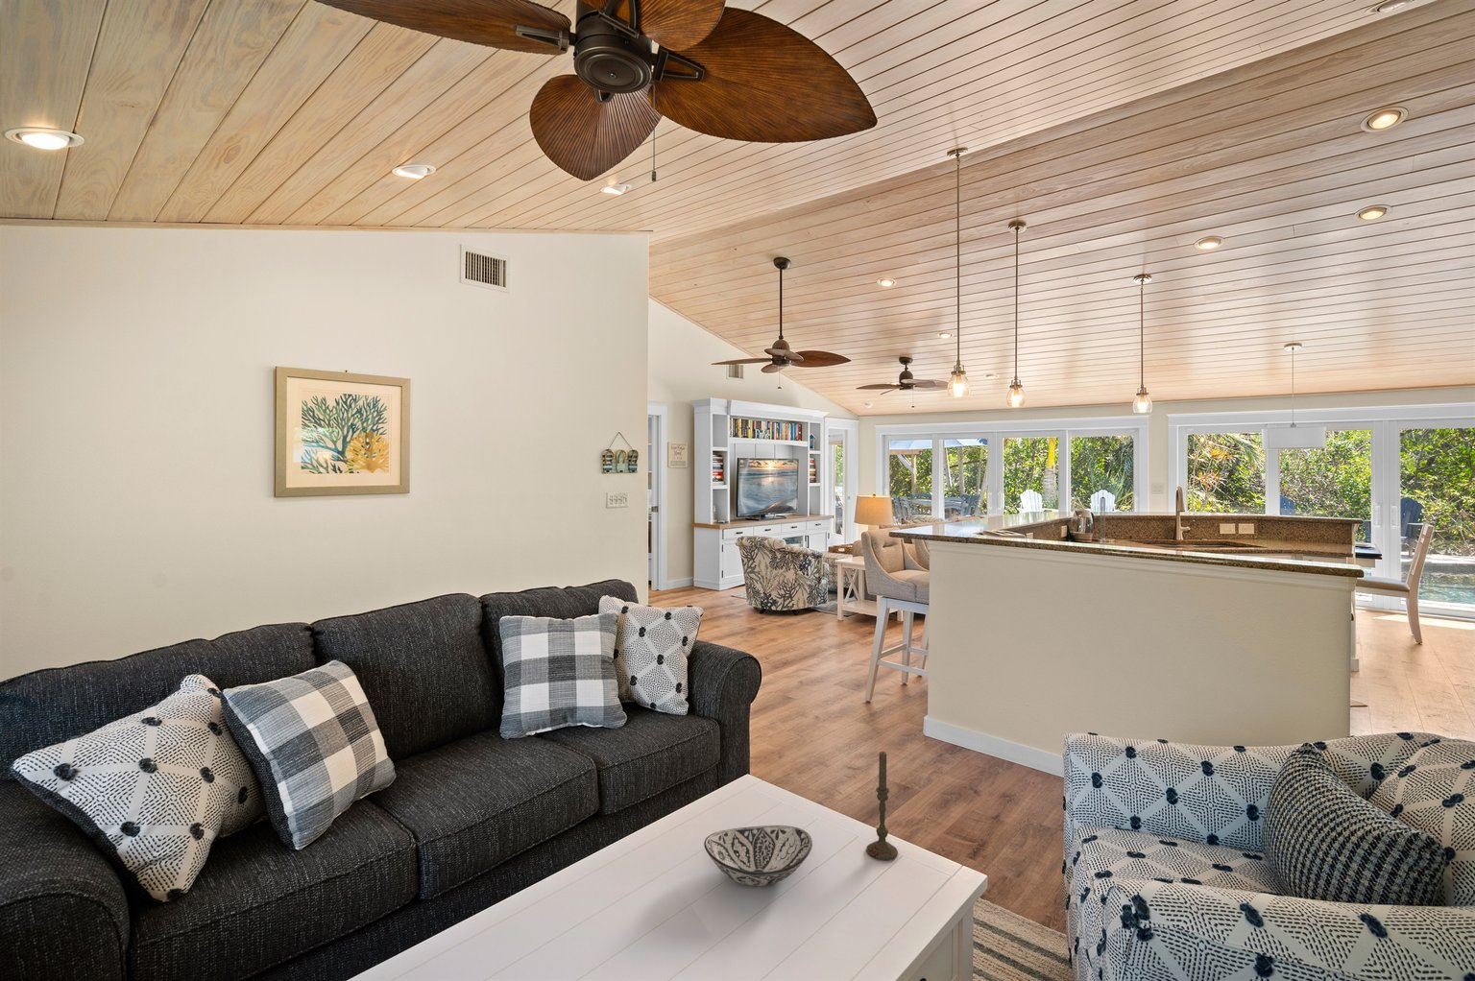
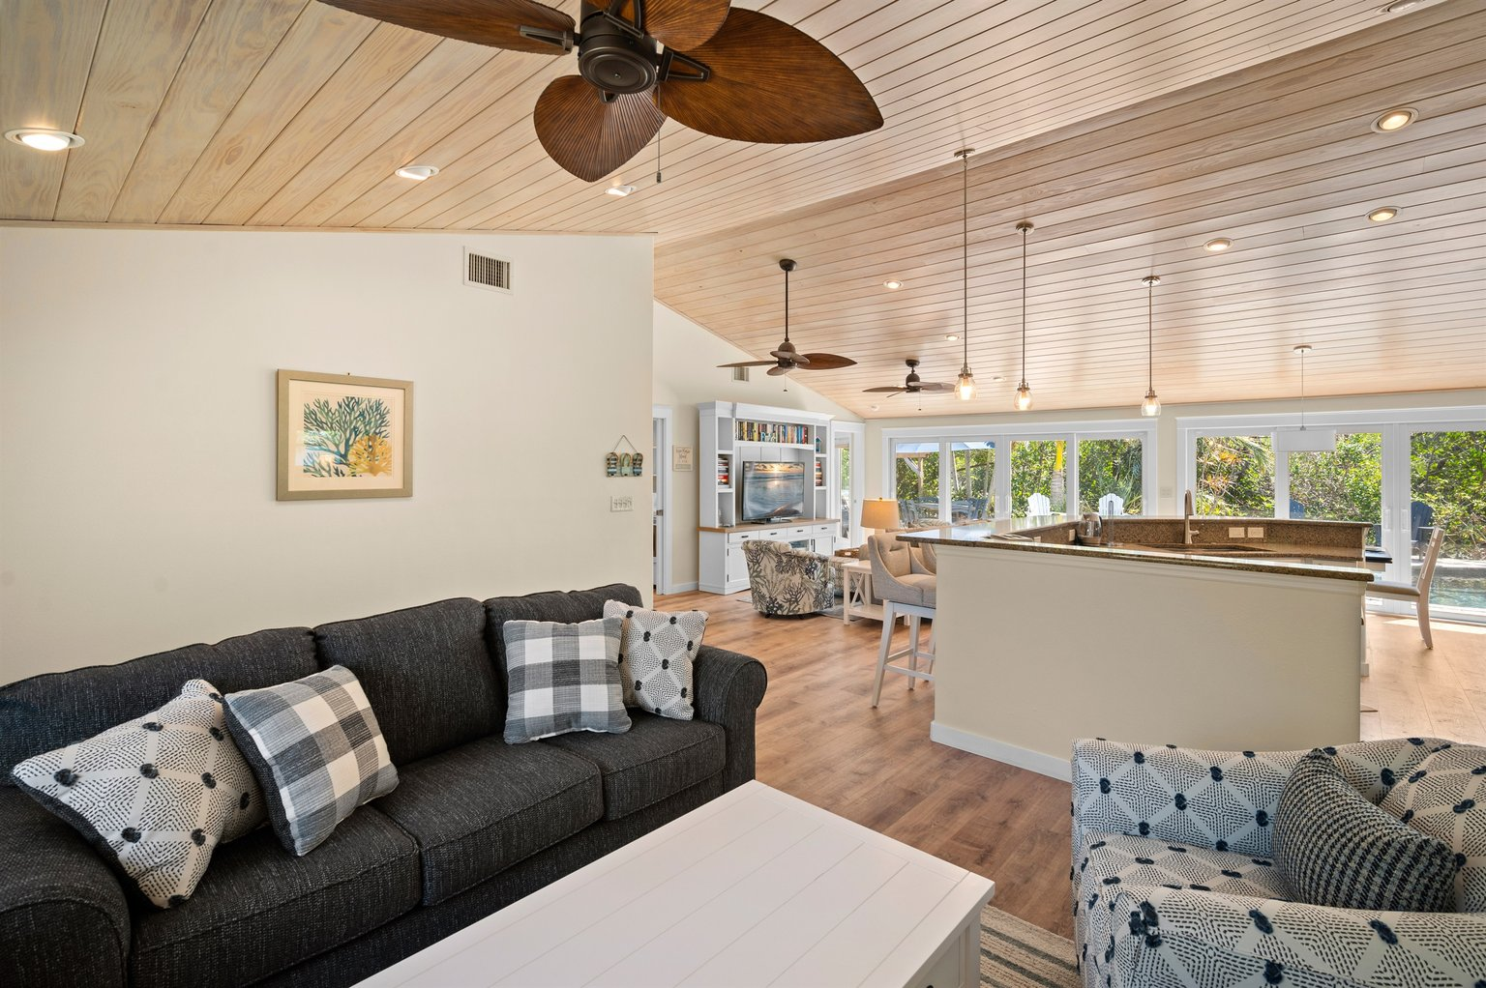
- decorative bowl [703,824,814,887]
- candle [865,750,899,861]
